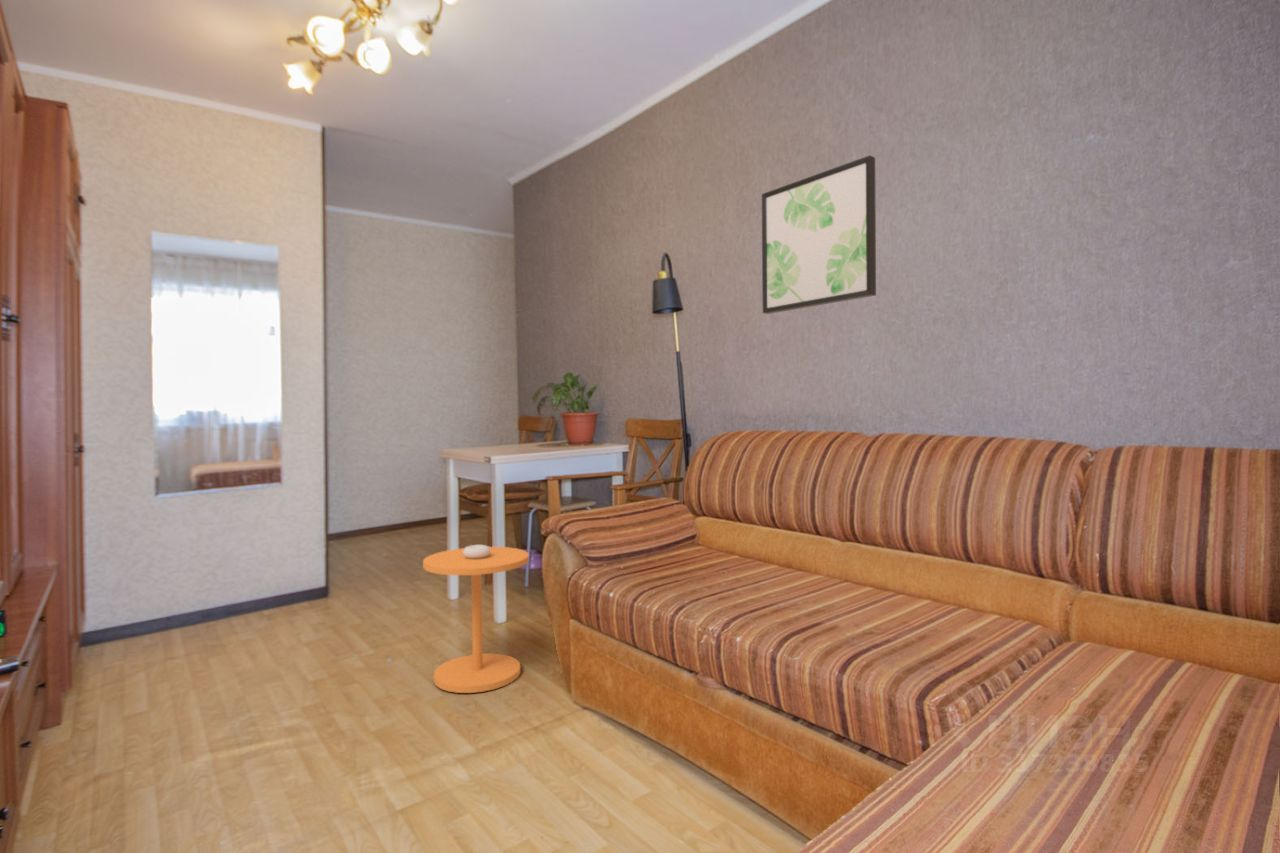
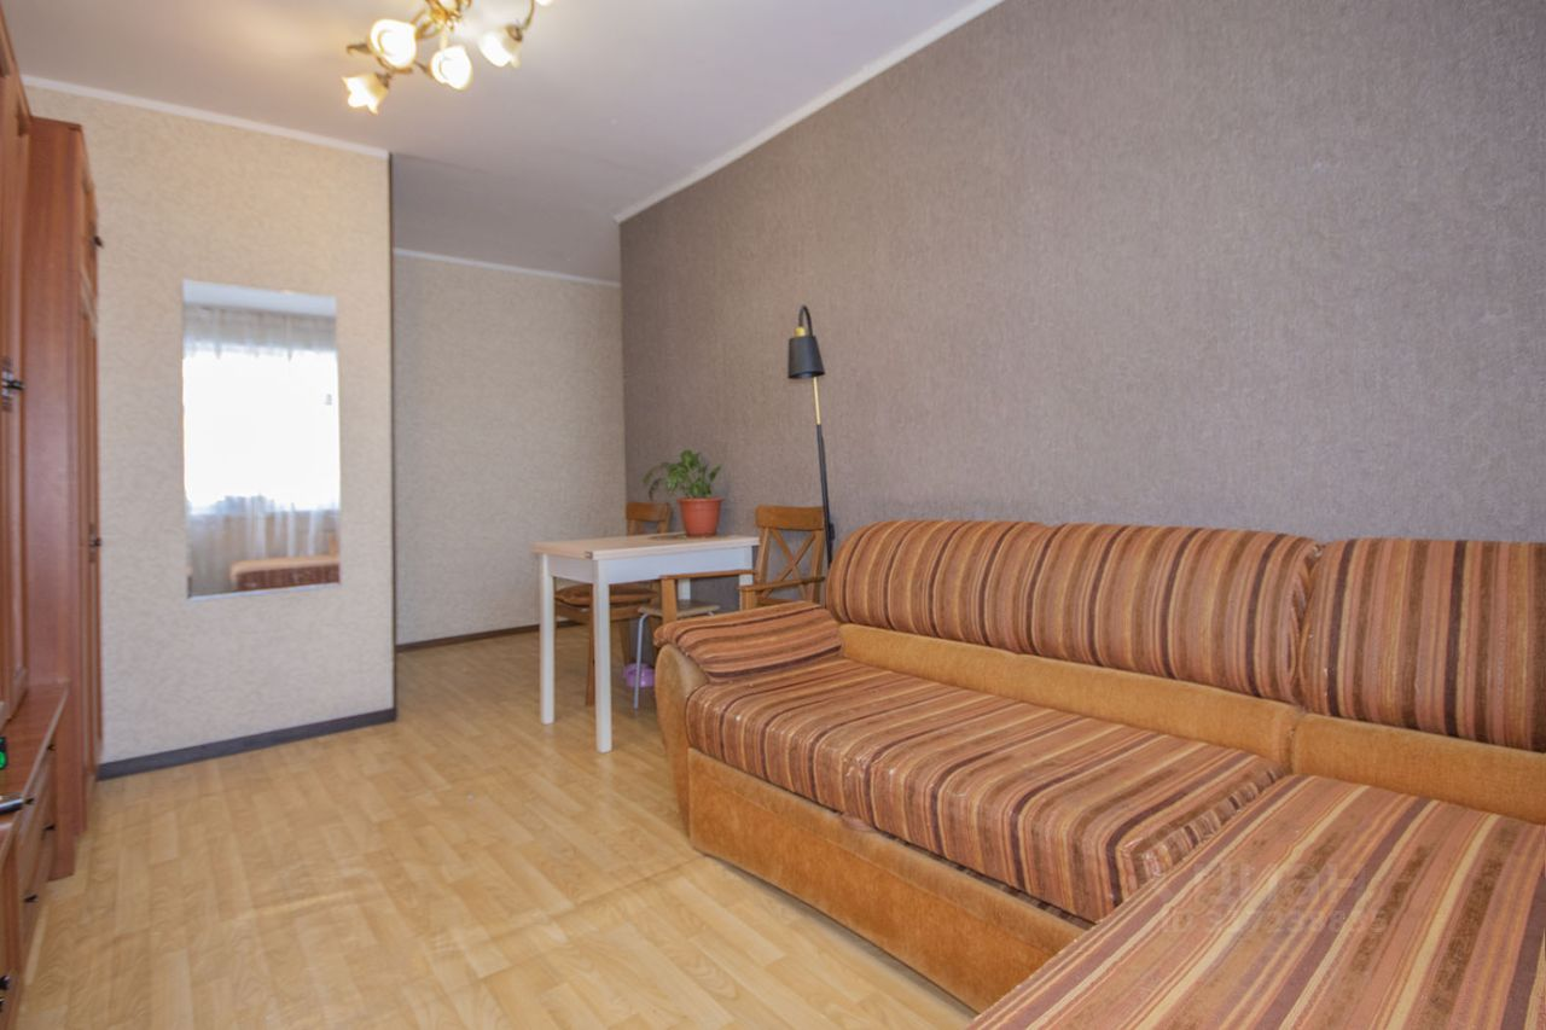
- side table [422,544,530,694]
- wall art [761,154,877,315]
